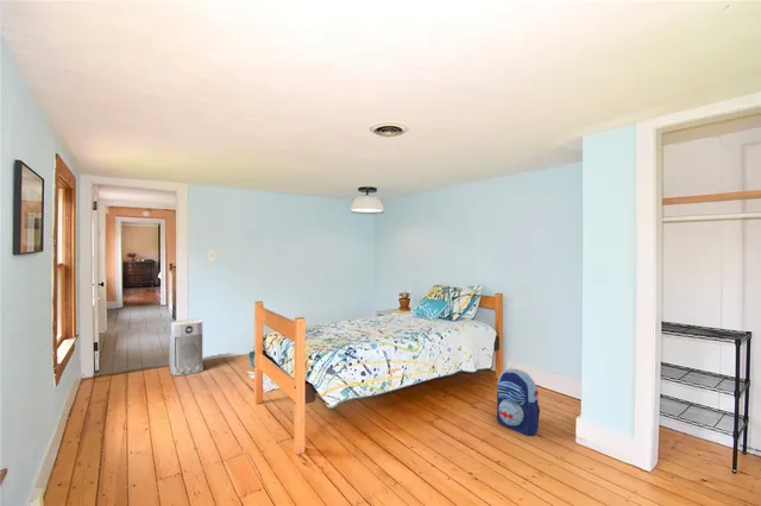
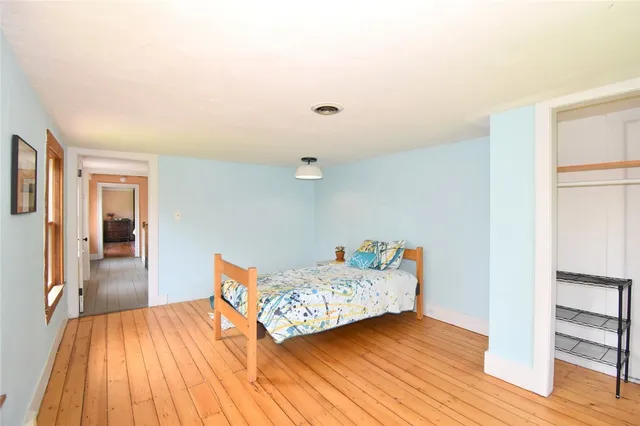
- backpack [496,367,541,436]
- air purifier [169,318,203,377]
